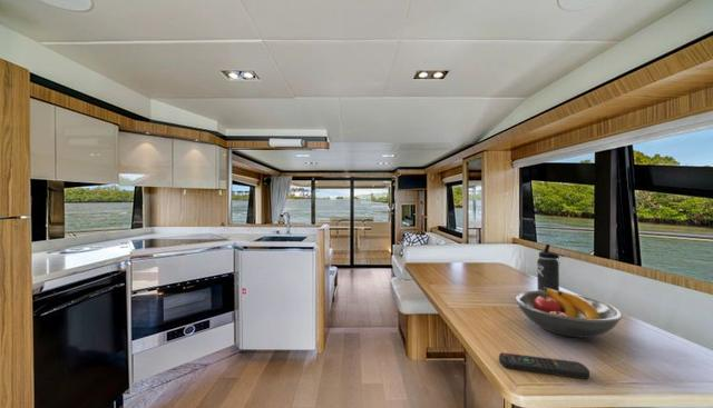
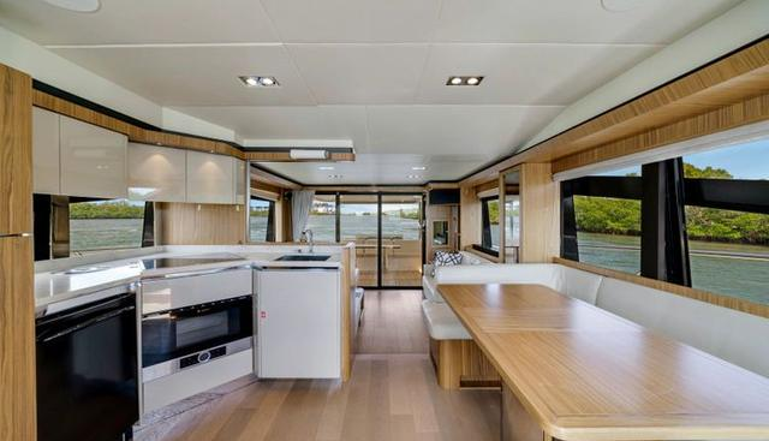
- fruit bowl [514,288,624,339]
- remote control [498,351,590,380]
- thermos bottle [536,243,560,291]
